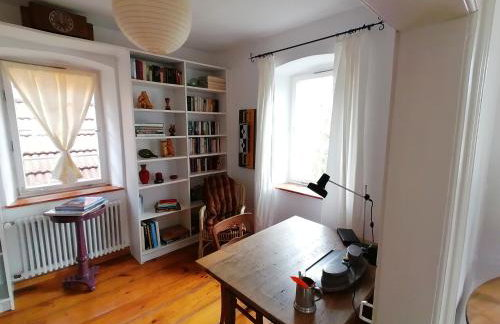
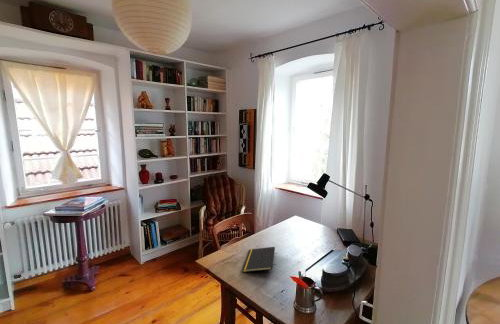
+ notepad [241,246,276,273]
